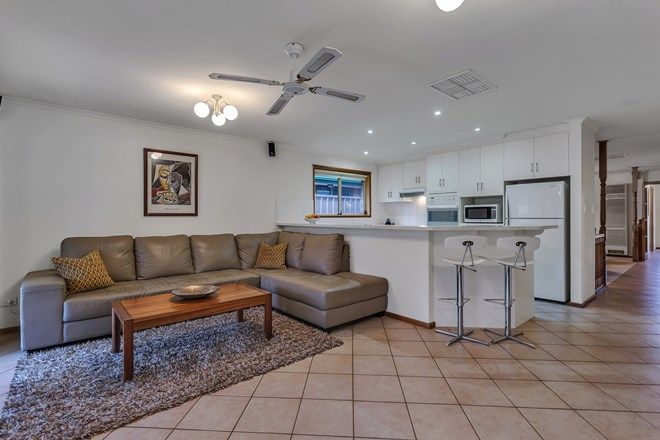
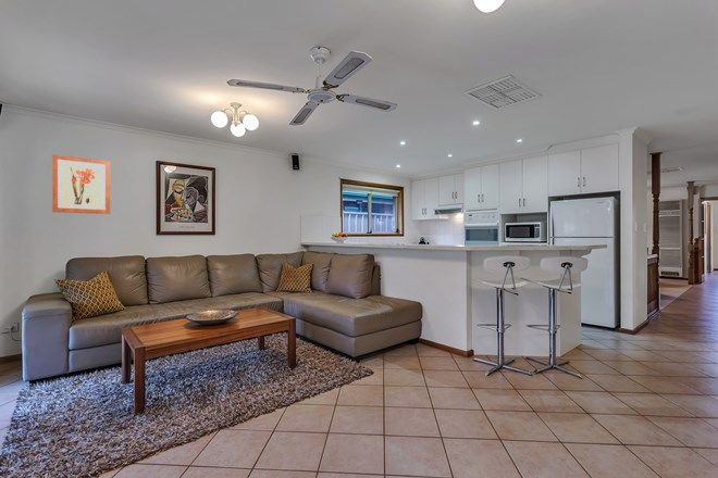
+ wall art [51,154,111,215]
